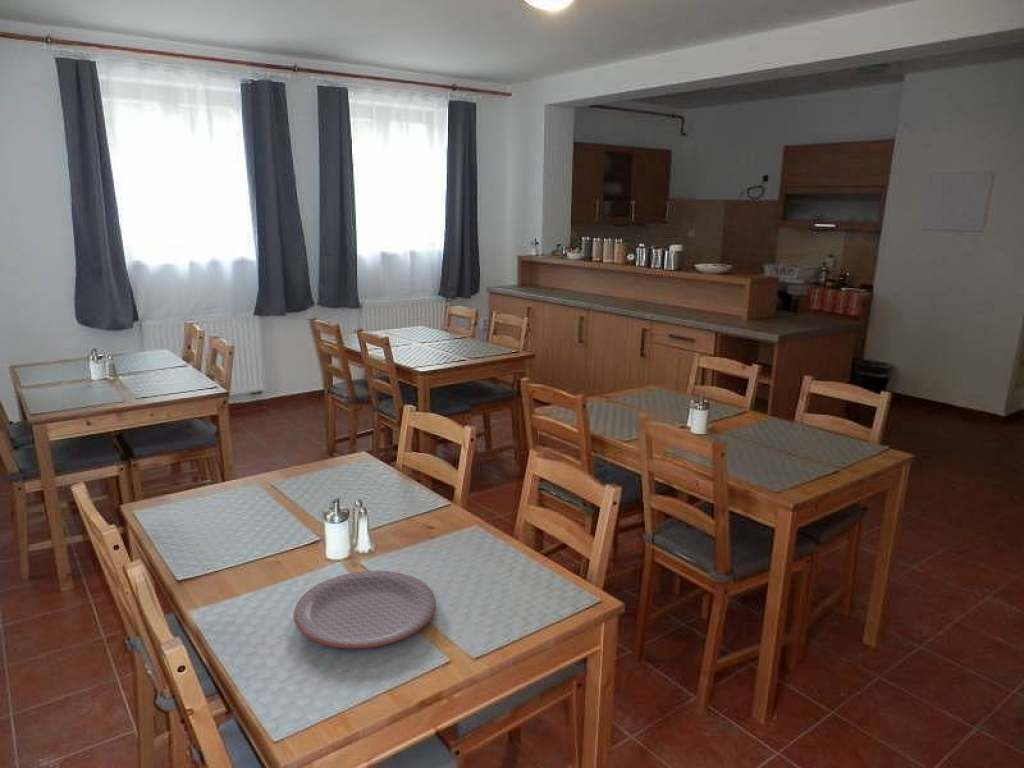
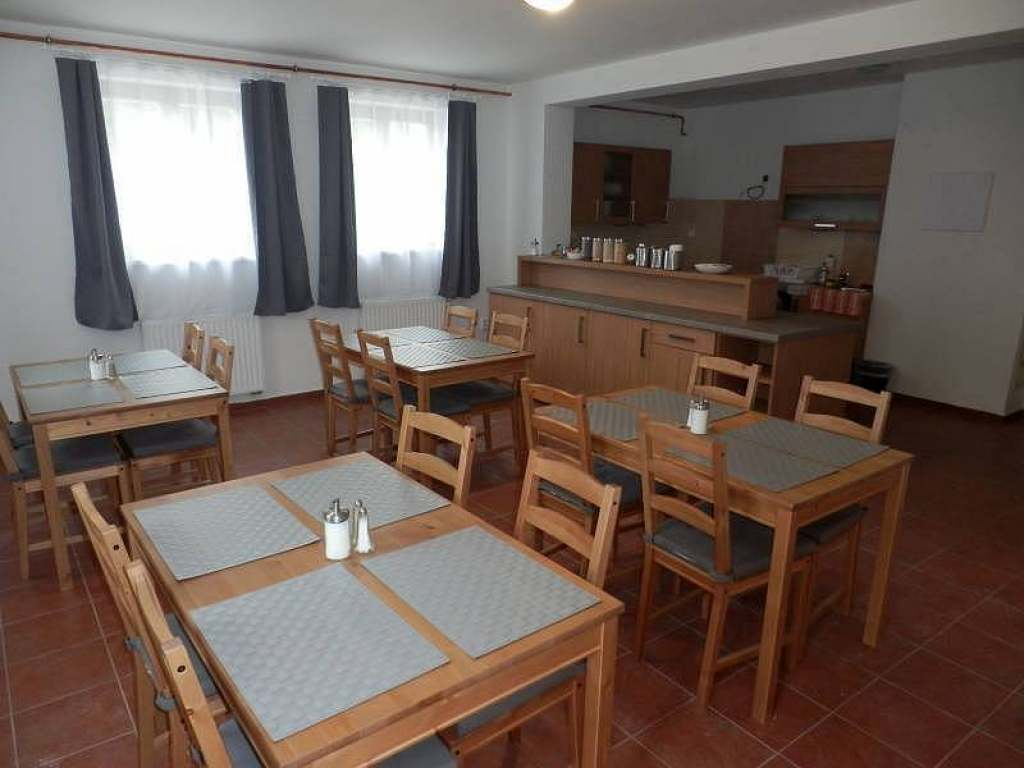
- plate [293,570,437,649]
